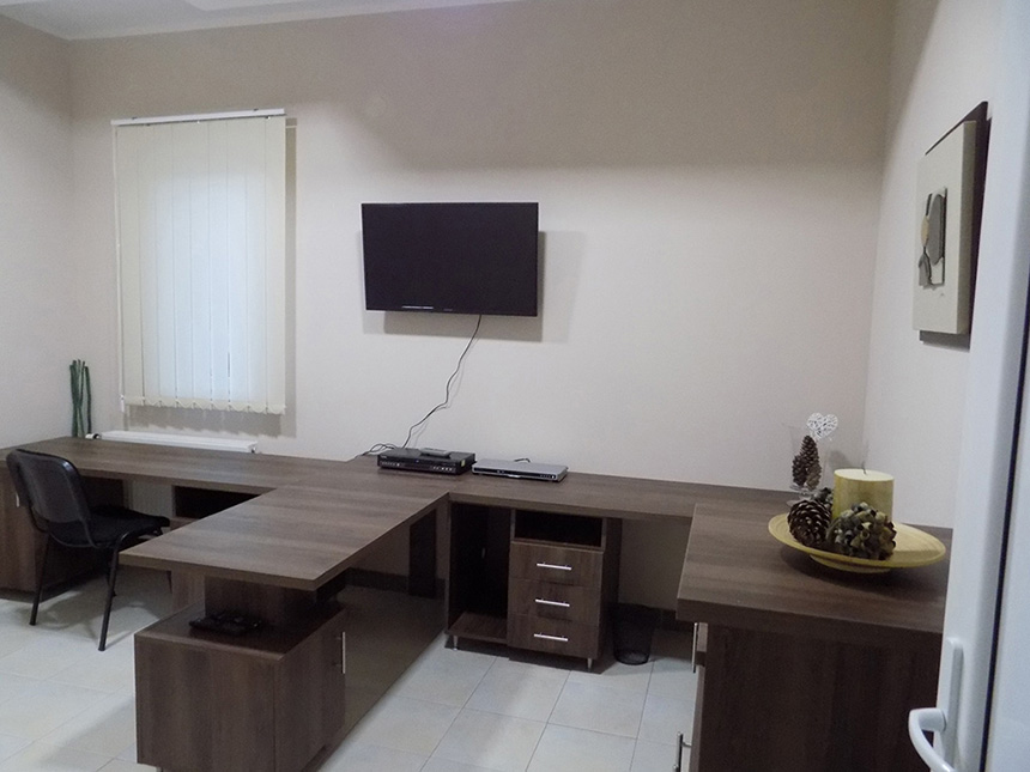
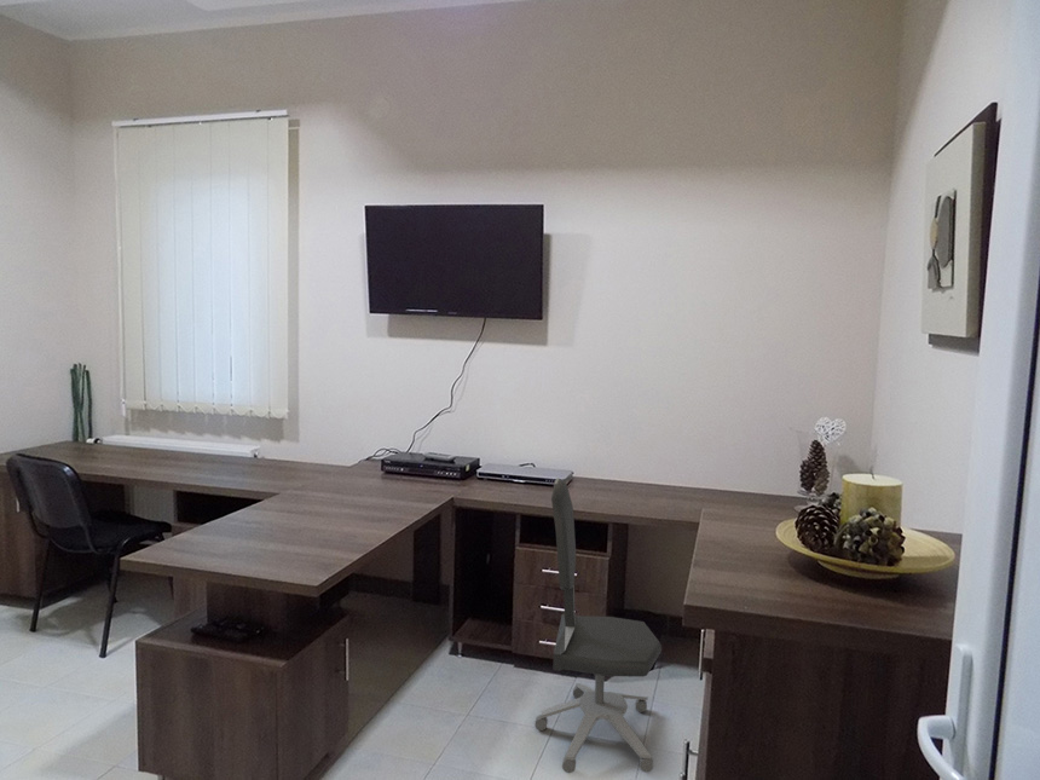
+ office chair [533,476,663,774]
